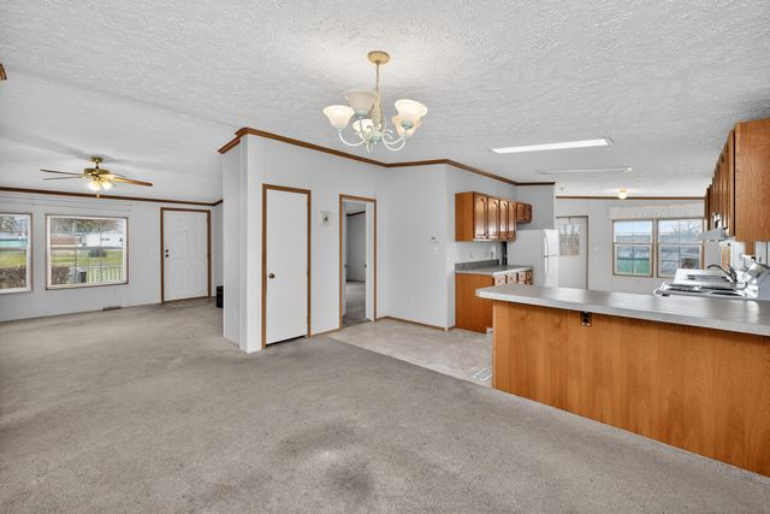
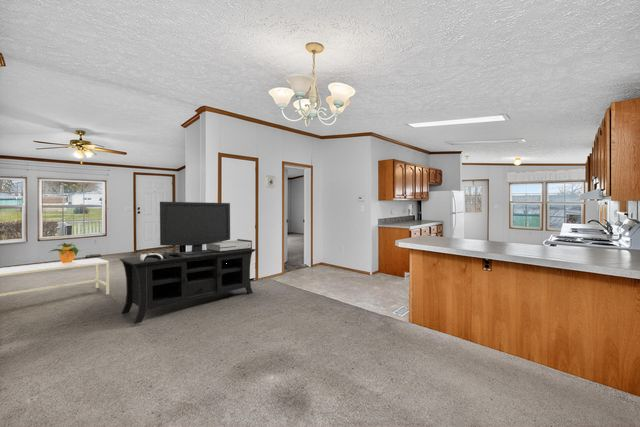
+ coffee table [0,257,110,297]
+ media console [119,201,257,325]
+ potted plant [49,242,81,263]
